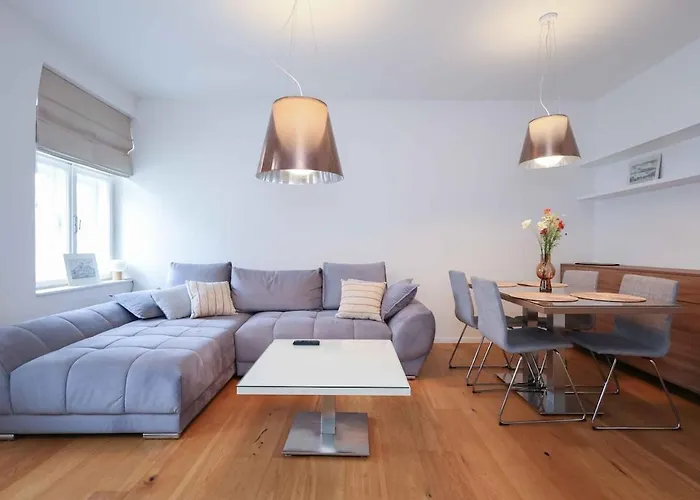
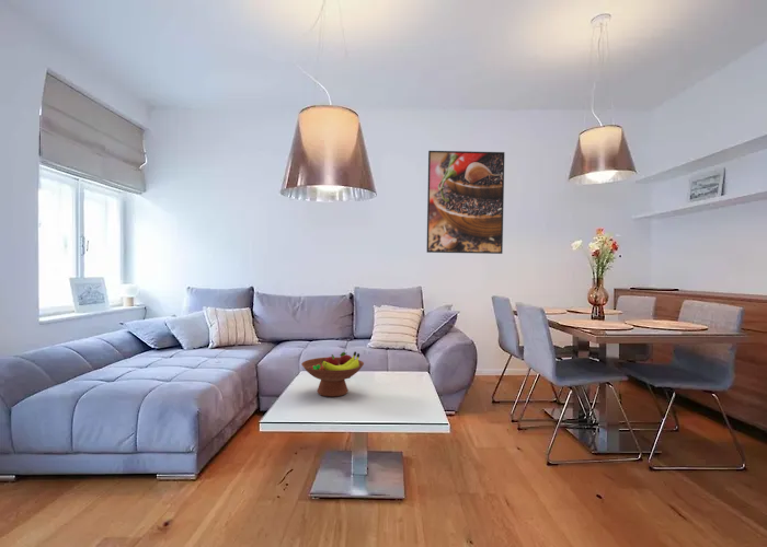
+ fruit bowl [300,350,365,398]
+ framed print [425,150,506,255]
